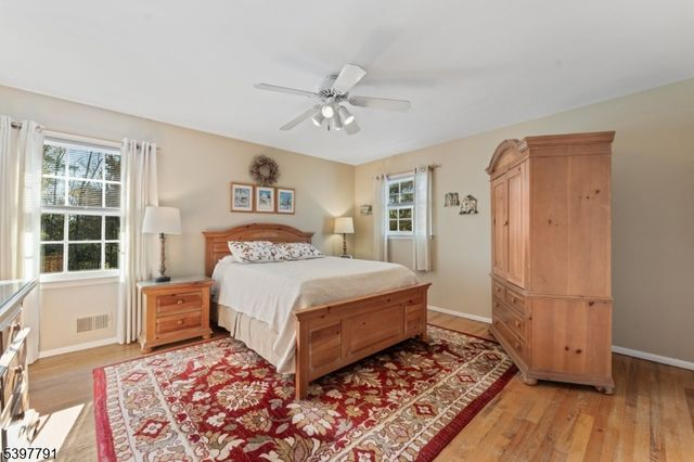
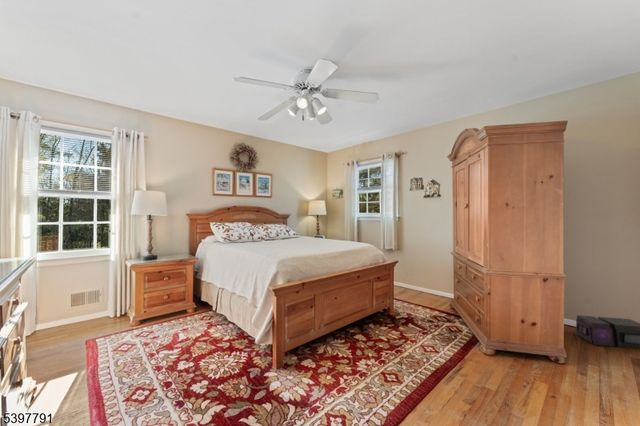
+ air purifier [575,314,640,350]
